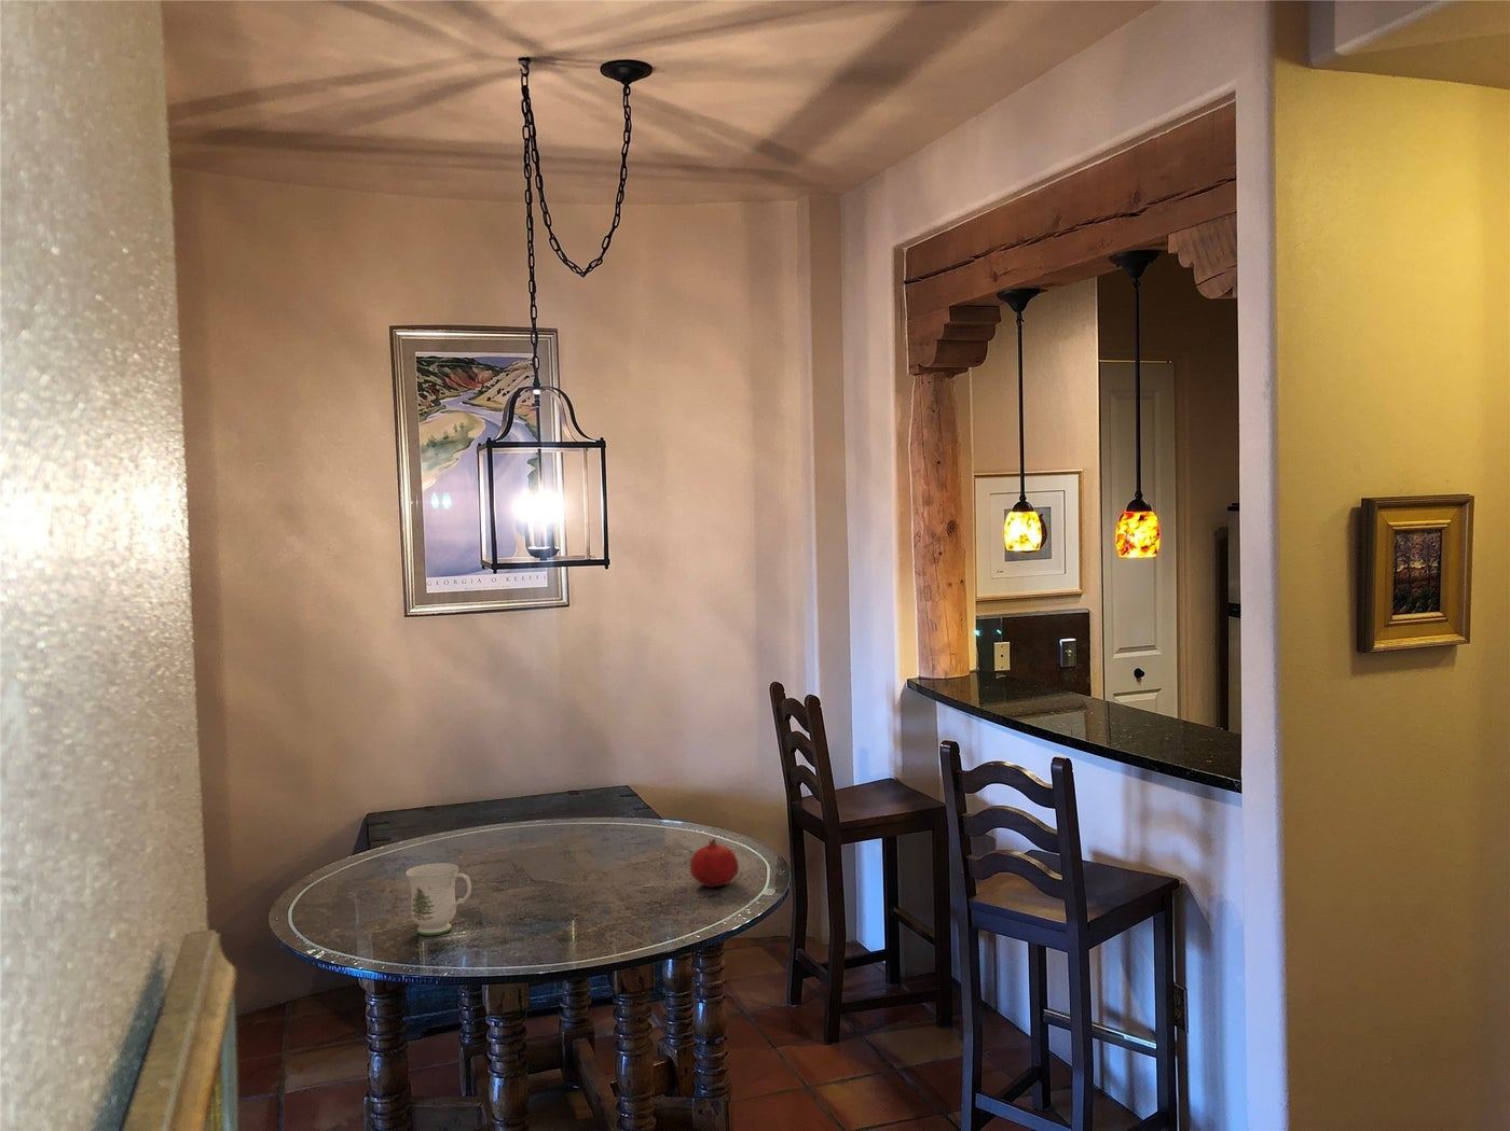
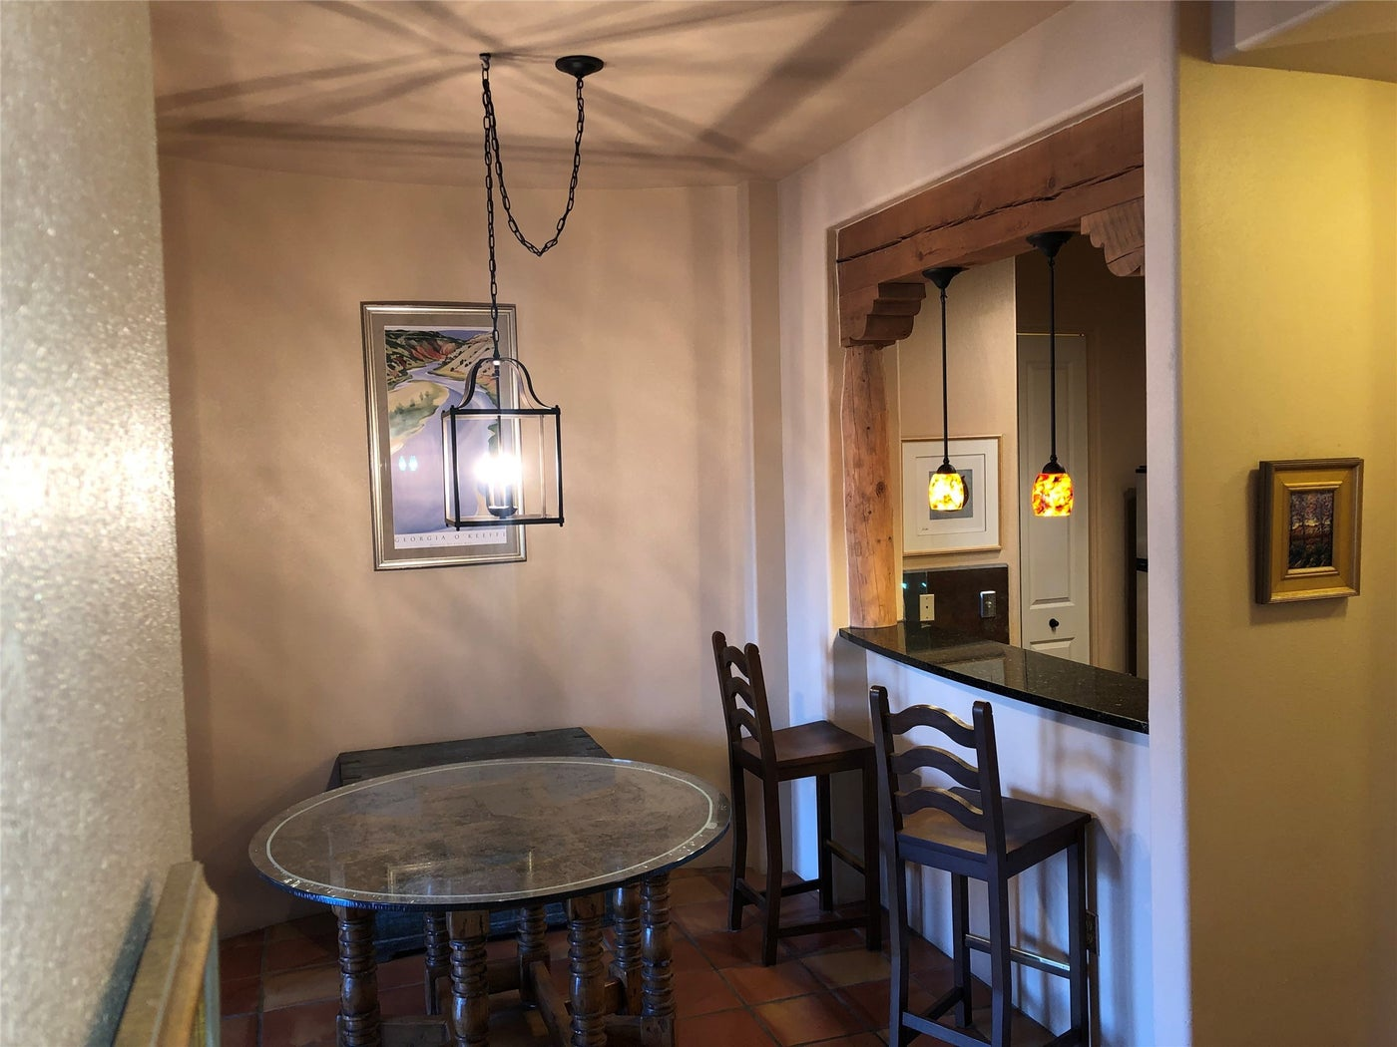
- mug [404,861,472,937]
- fruit [688,836,740,889]
